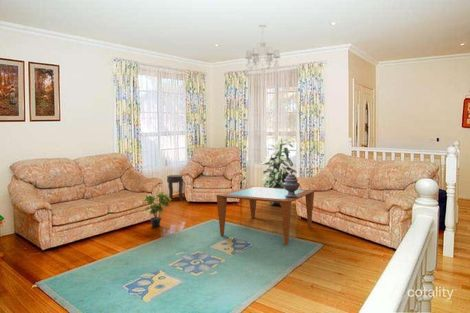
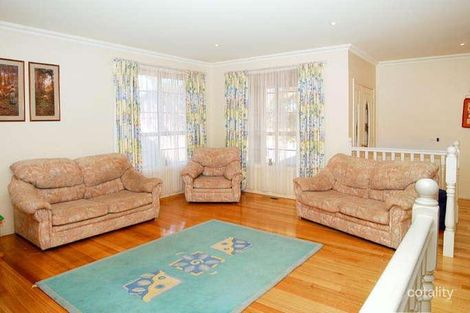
- decorative urn [283,168,301,198]
- potted plant [141,189,172,227]
- chandelier [244,24,281,74]
- coffee table [216,185,315,246]
- side table [166,174,184,201]
- indoor plant [260,136,298,206]
